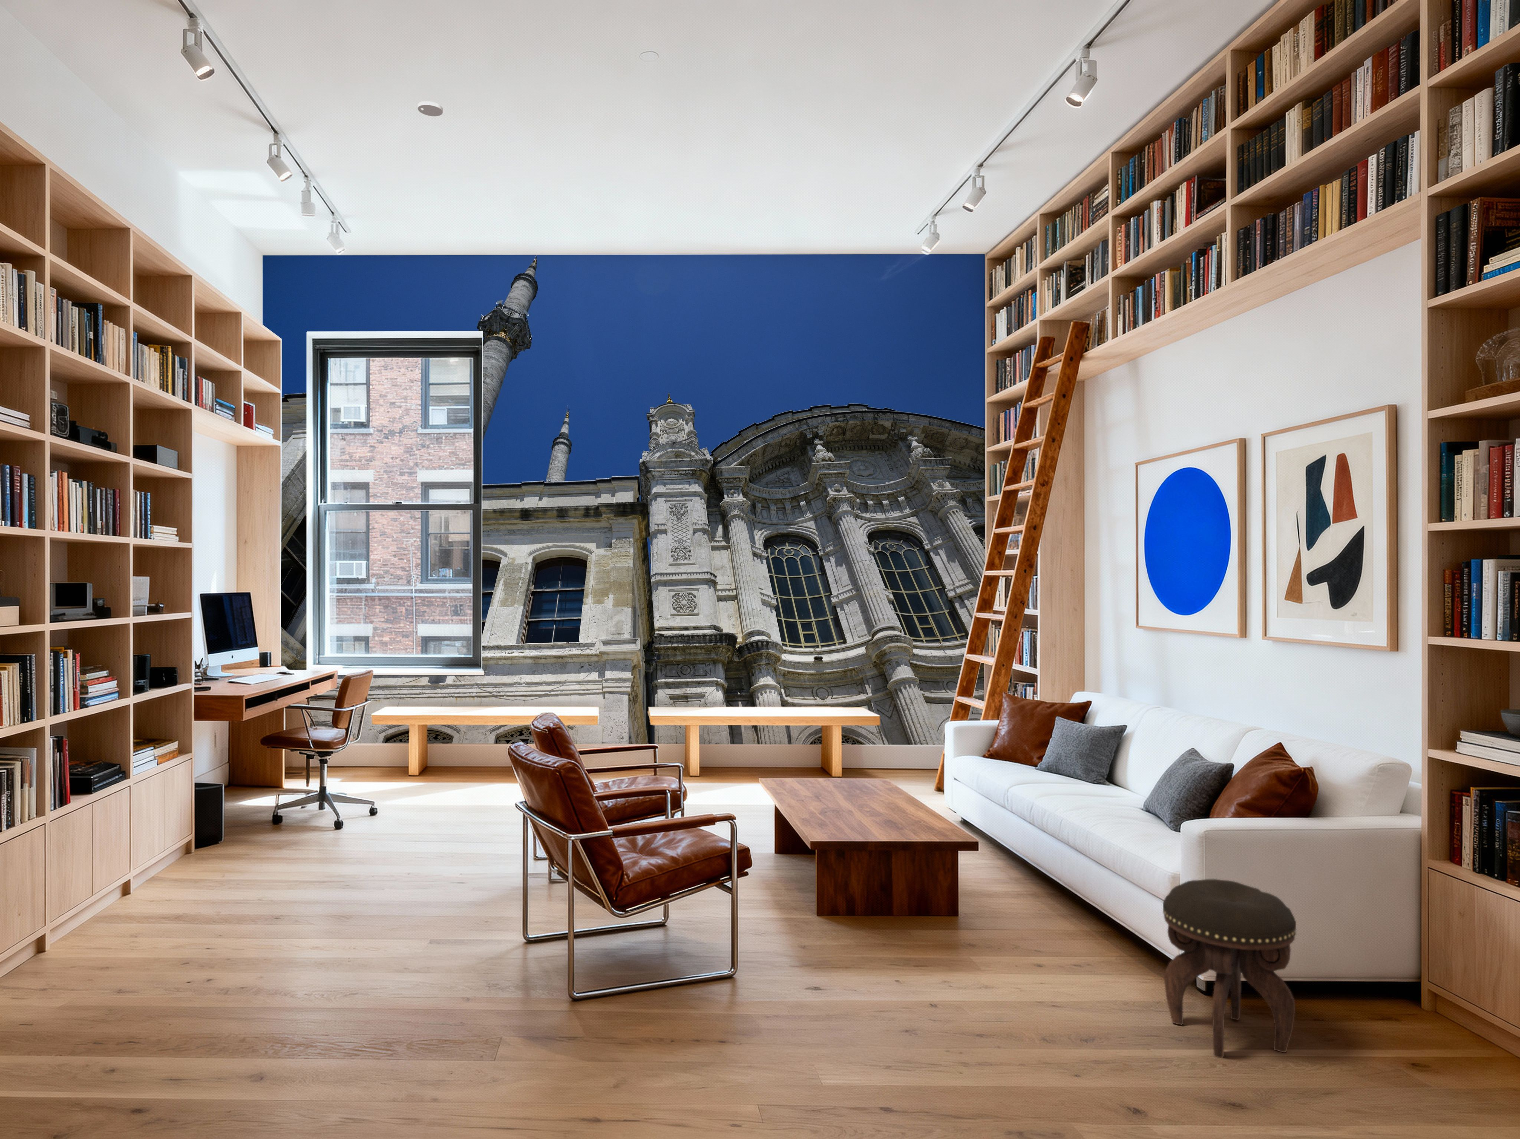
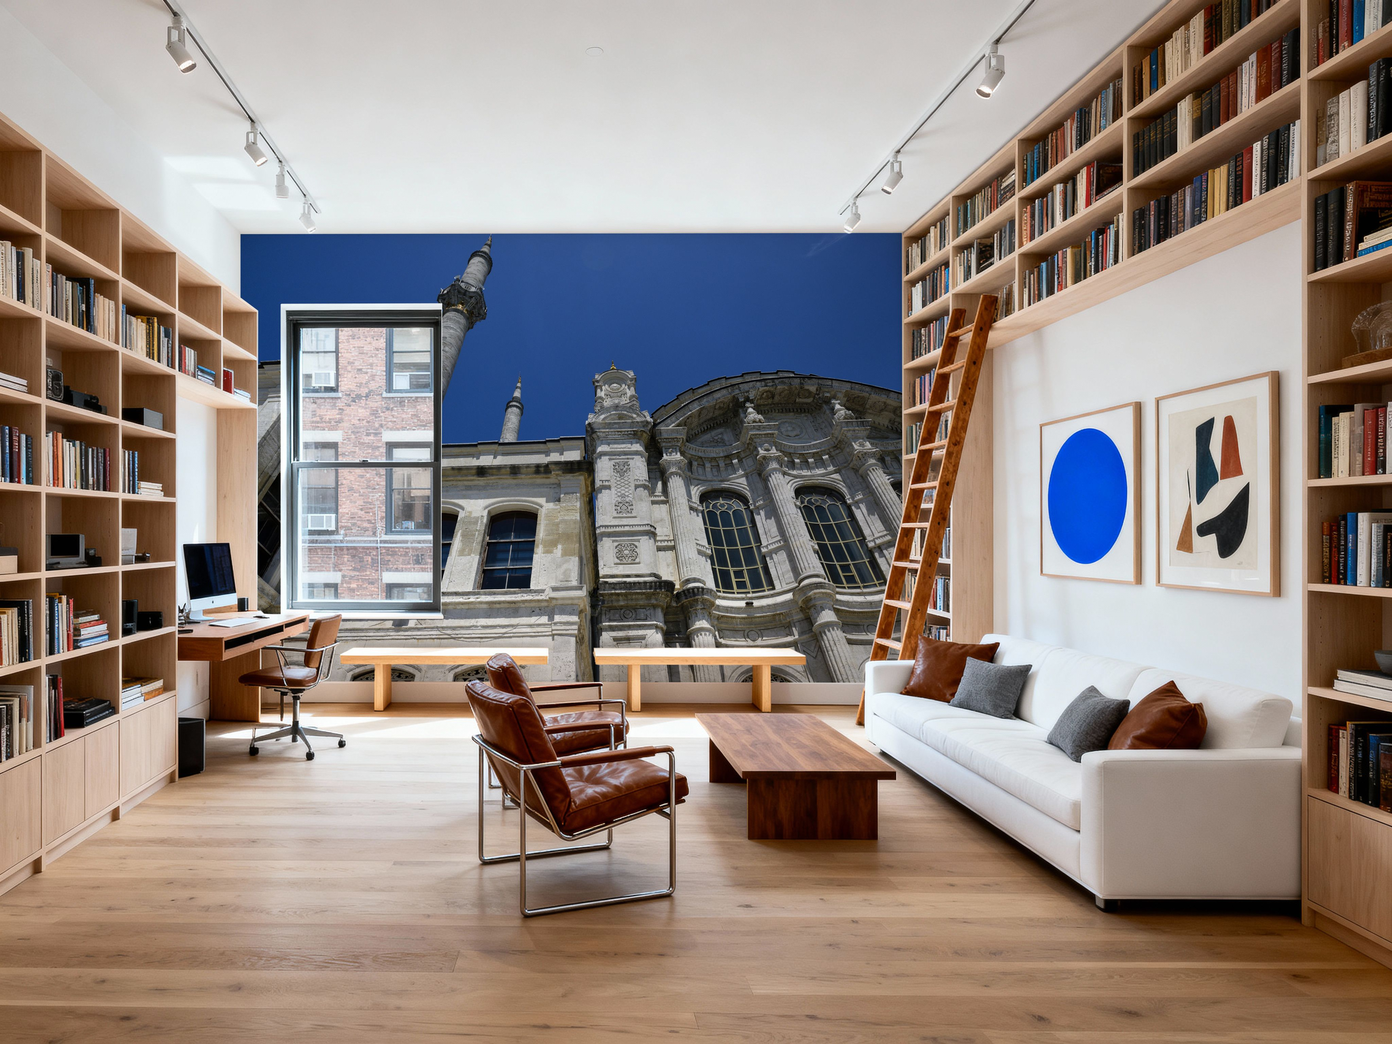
- footstool [1162,878,1296,1059]
- smoke detector [418,100,443,117]
